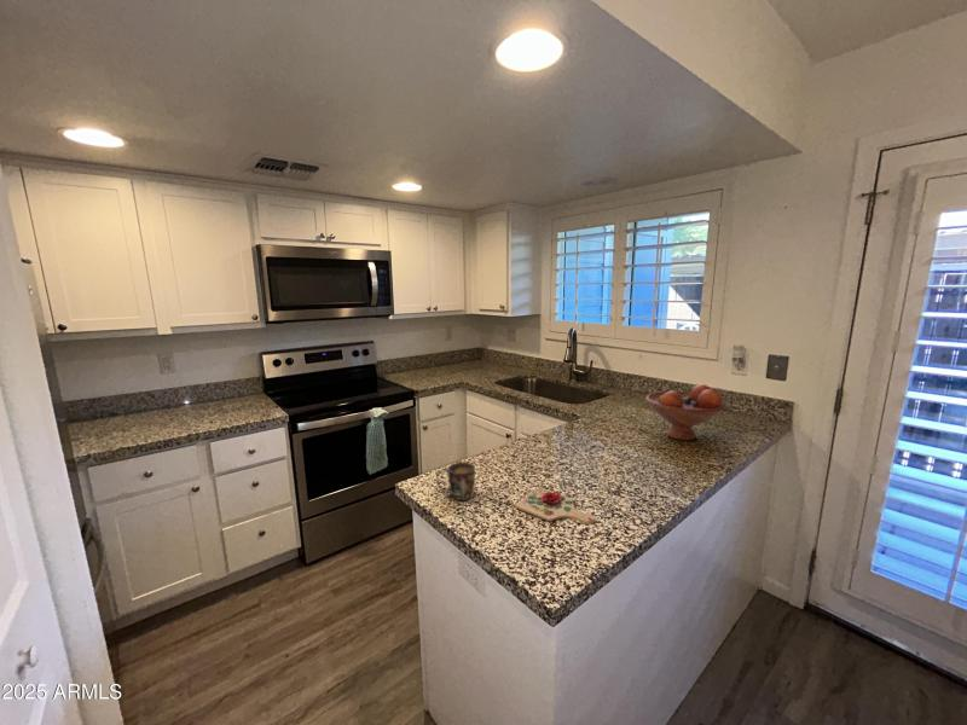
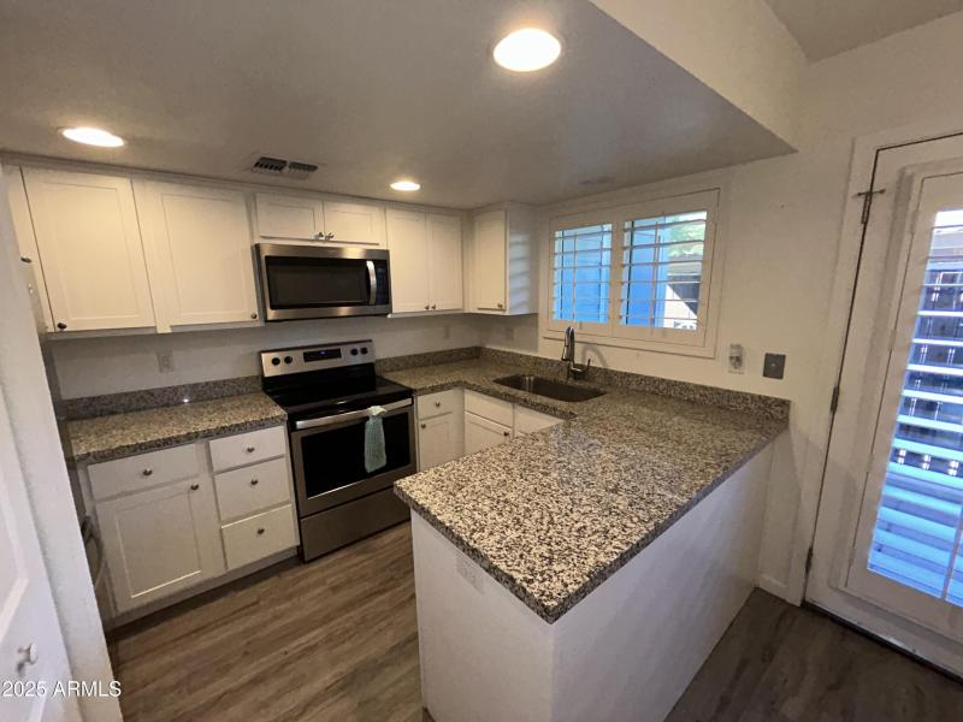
- mug [435,460,476,501]
- cutting board [515,486,596,526]
- fruit bowl [644,383,726,441]
